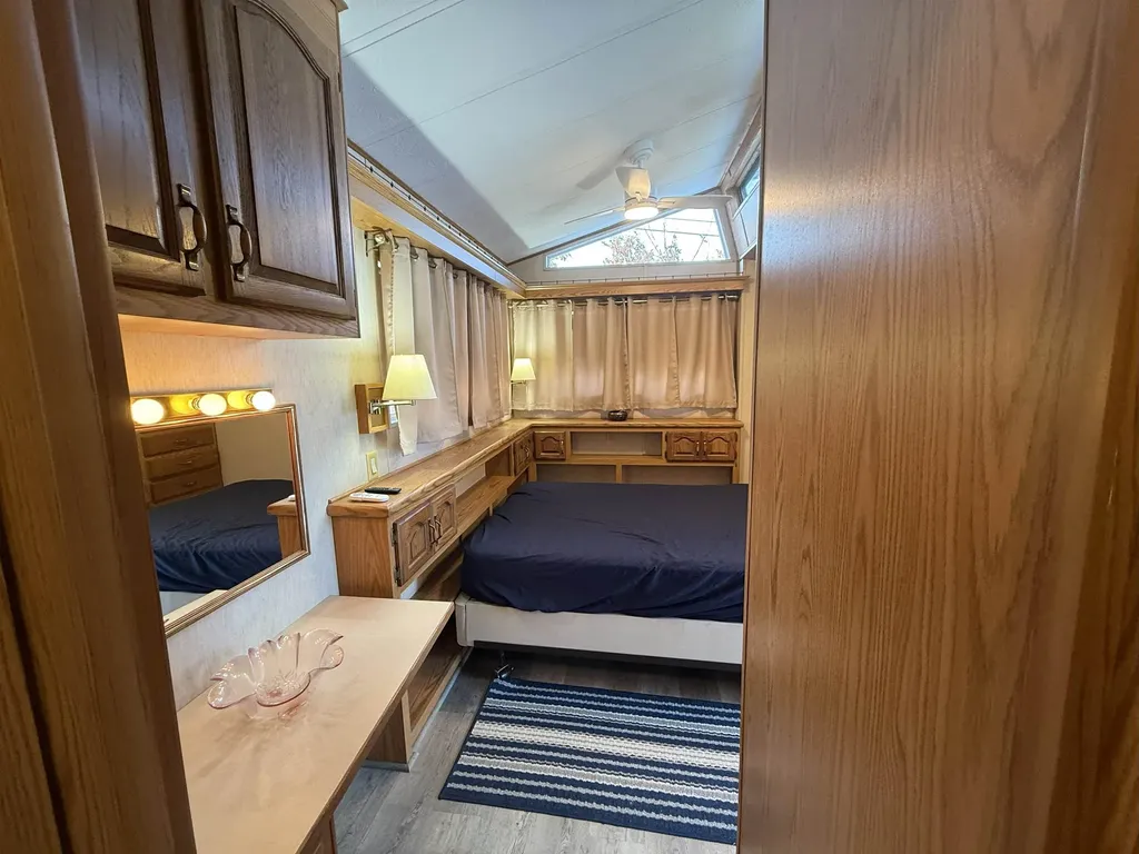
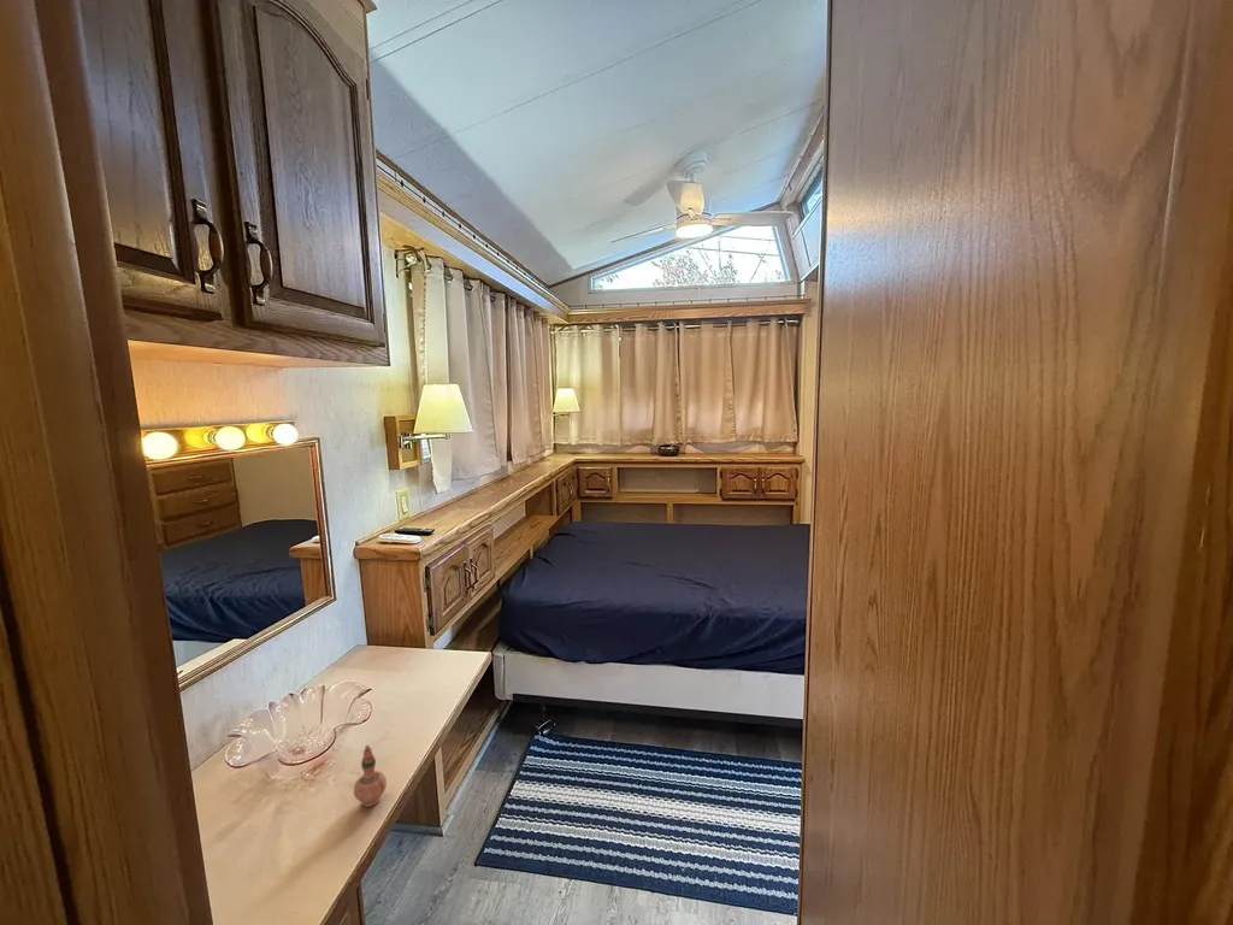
+ perfume bottle [353,744,388,808]
